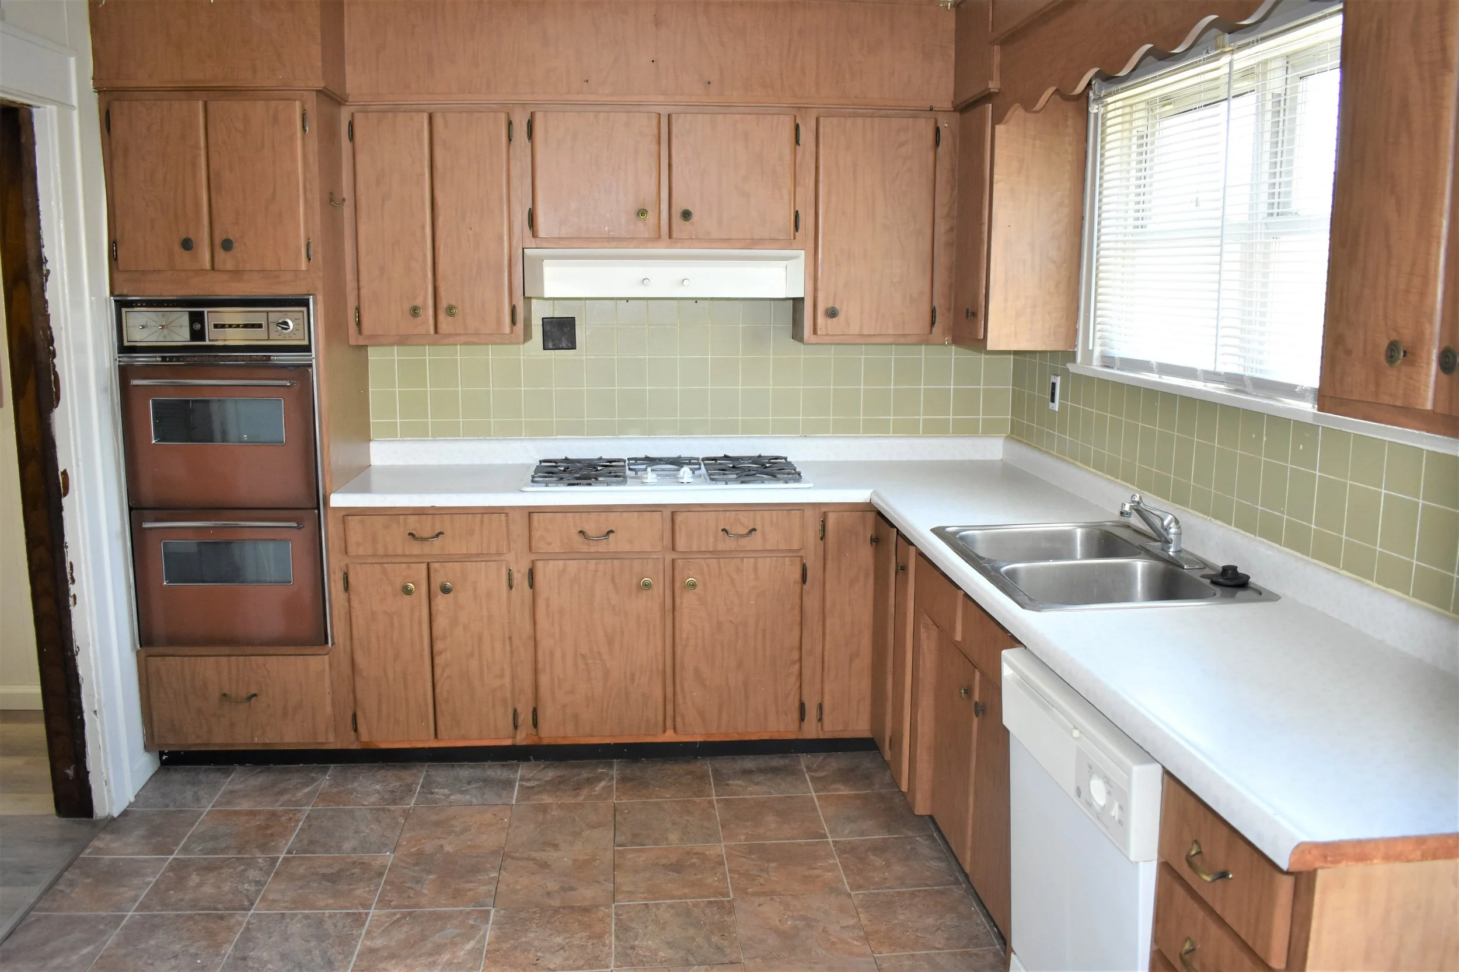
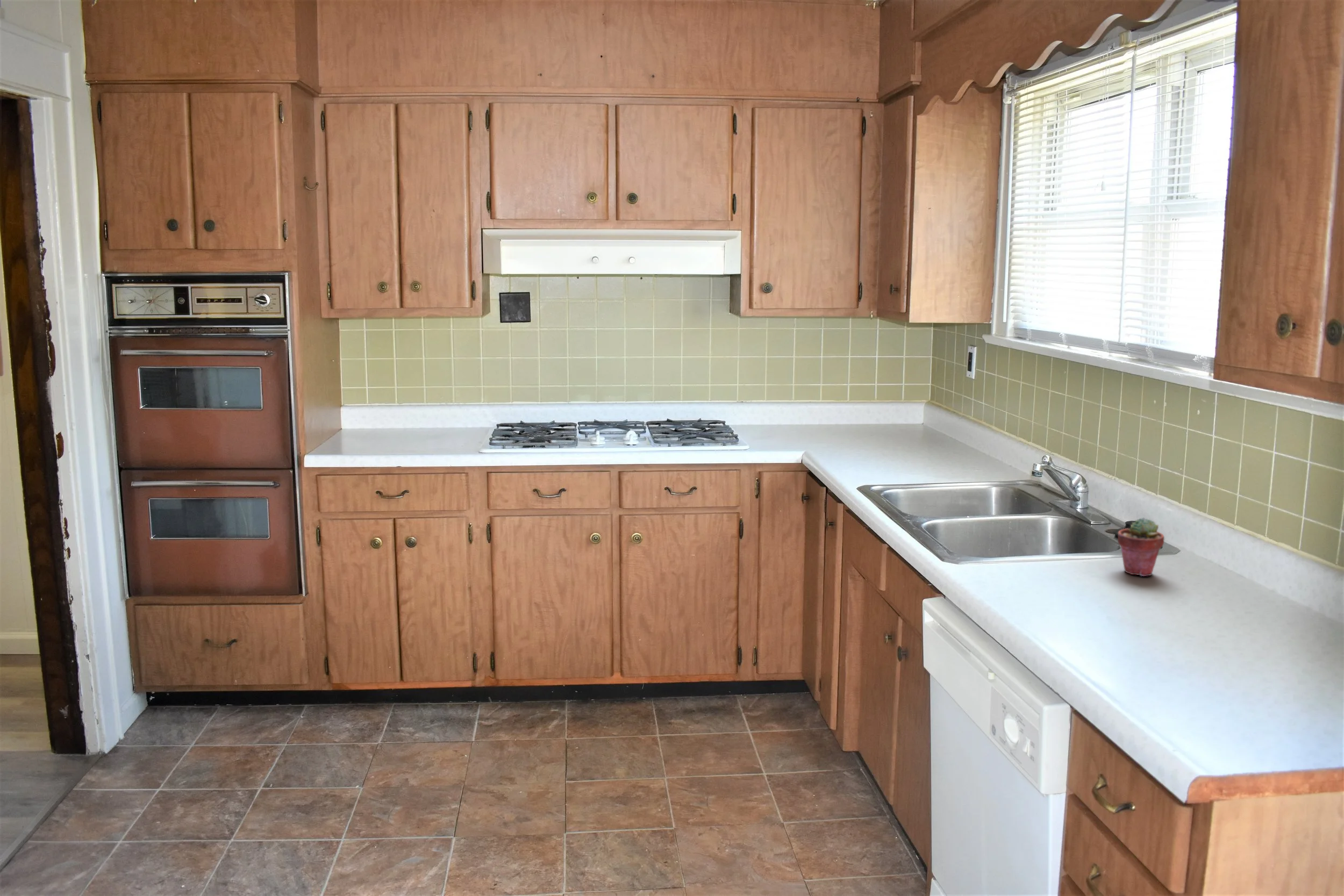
+ potted succulent [1117,517,1165,577]
